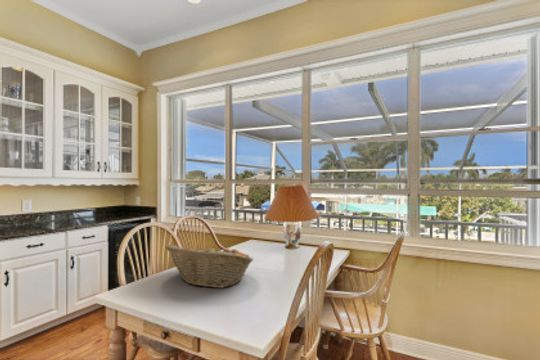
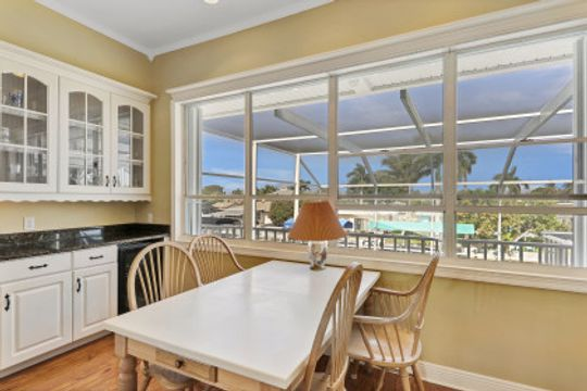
- fruit basket [164,242,255,289]
